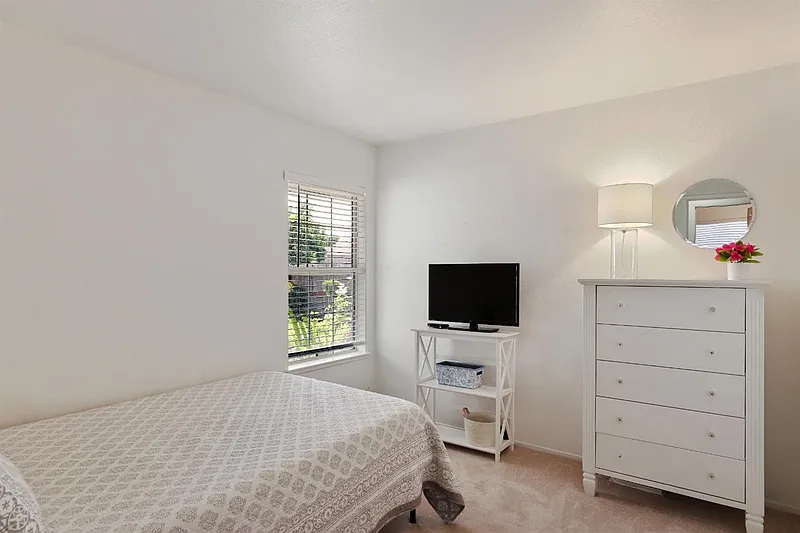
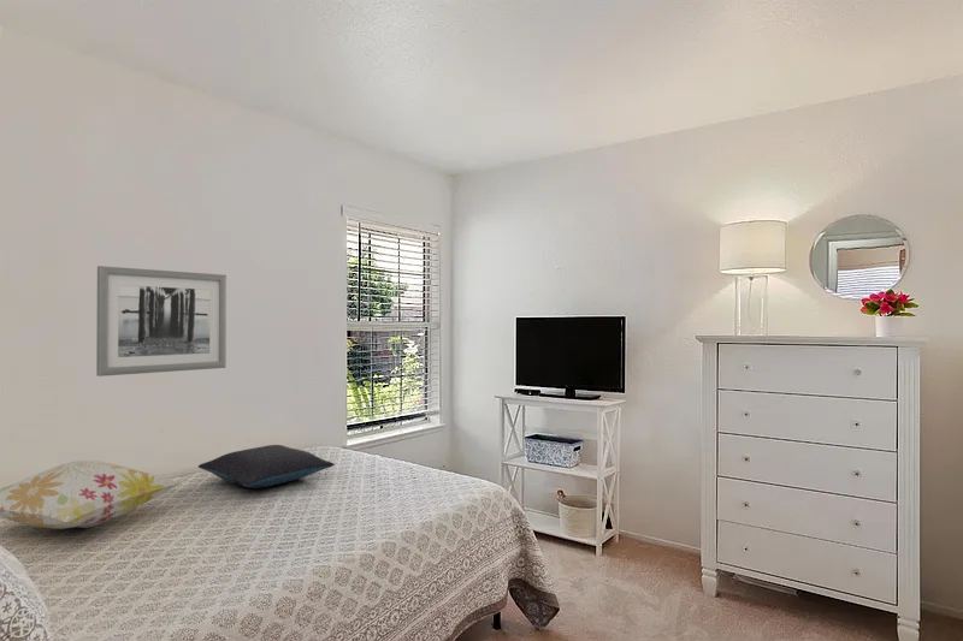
+ decorative pillow [0,459,182,530]
+ pillow [197,444,336,489]
+ wall art [95,265,228,378]
